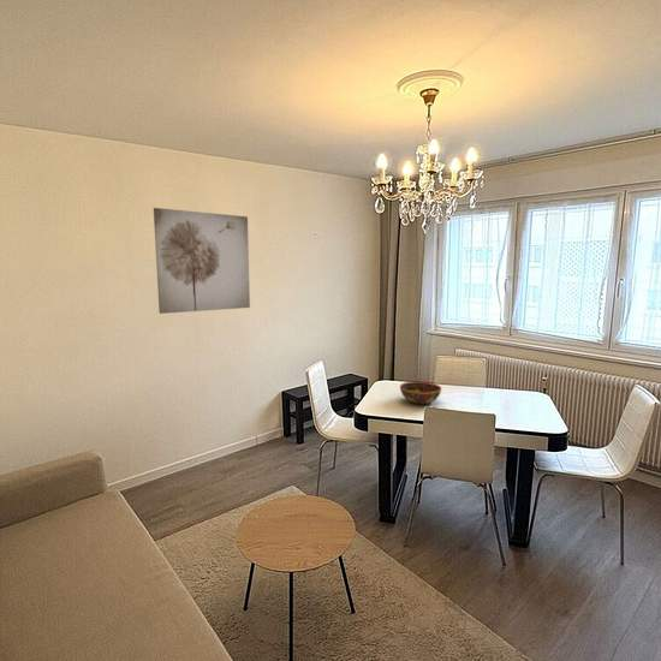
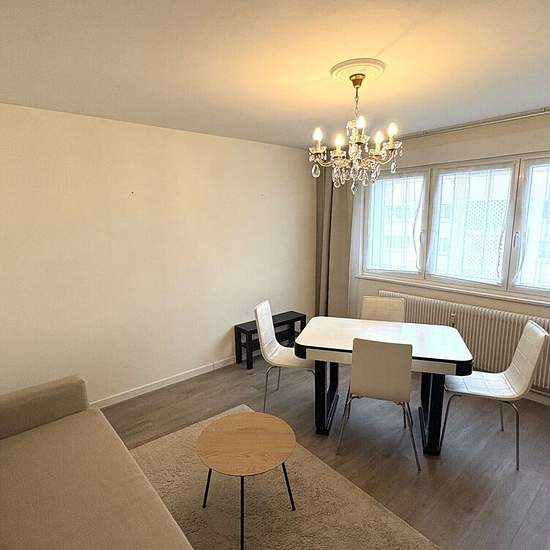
- wall art [153,207,251,315]
- bowl [399,380,442,405]
